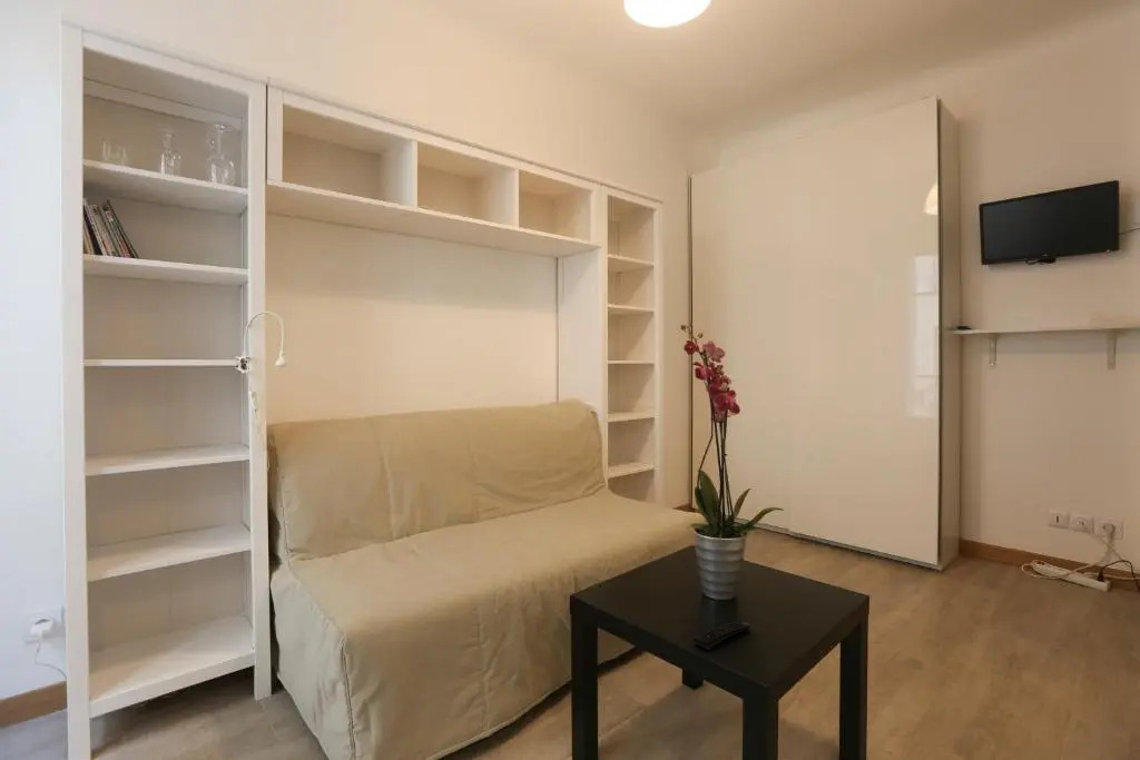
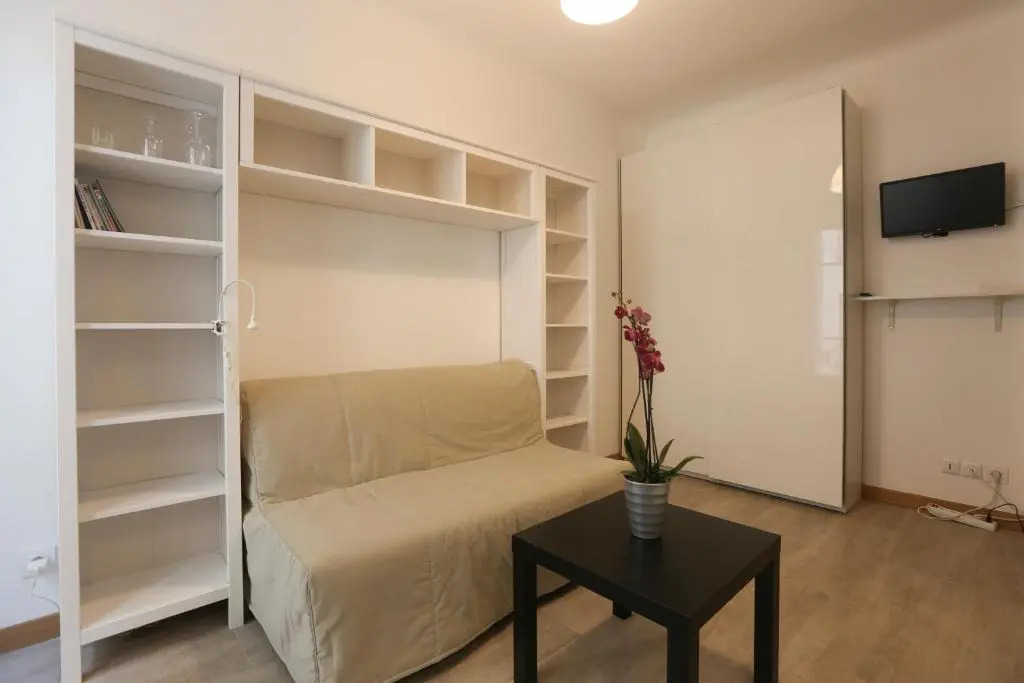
- remote control [692,620,750,651]
